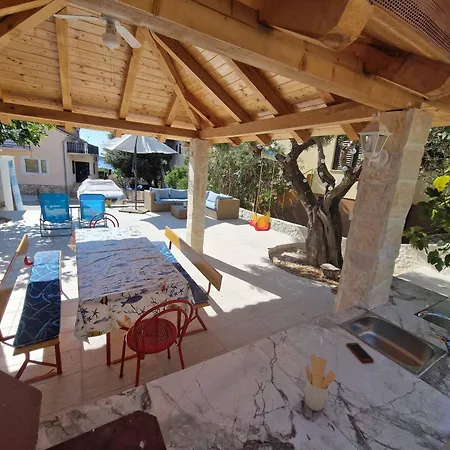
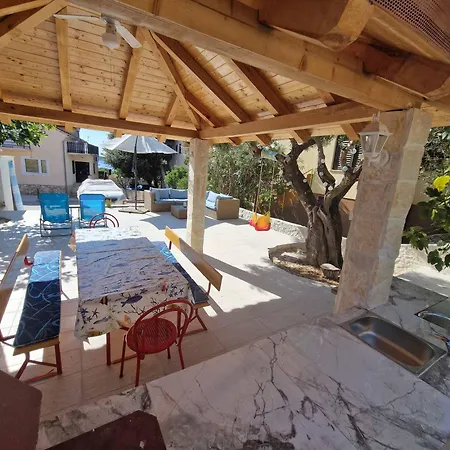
- utensil holder [304,353,337,412]
- cell phone [346,342,375,364]
